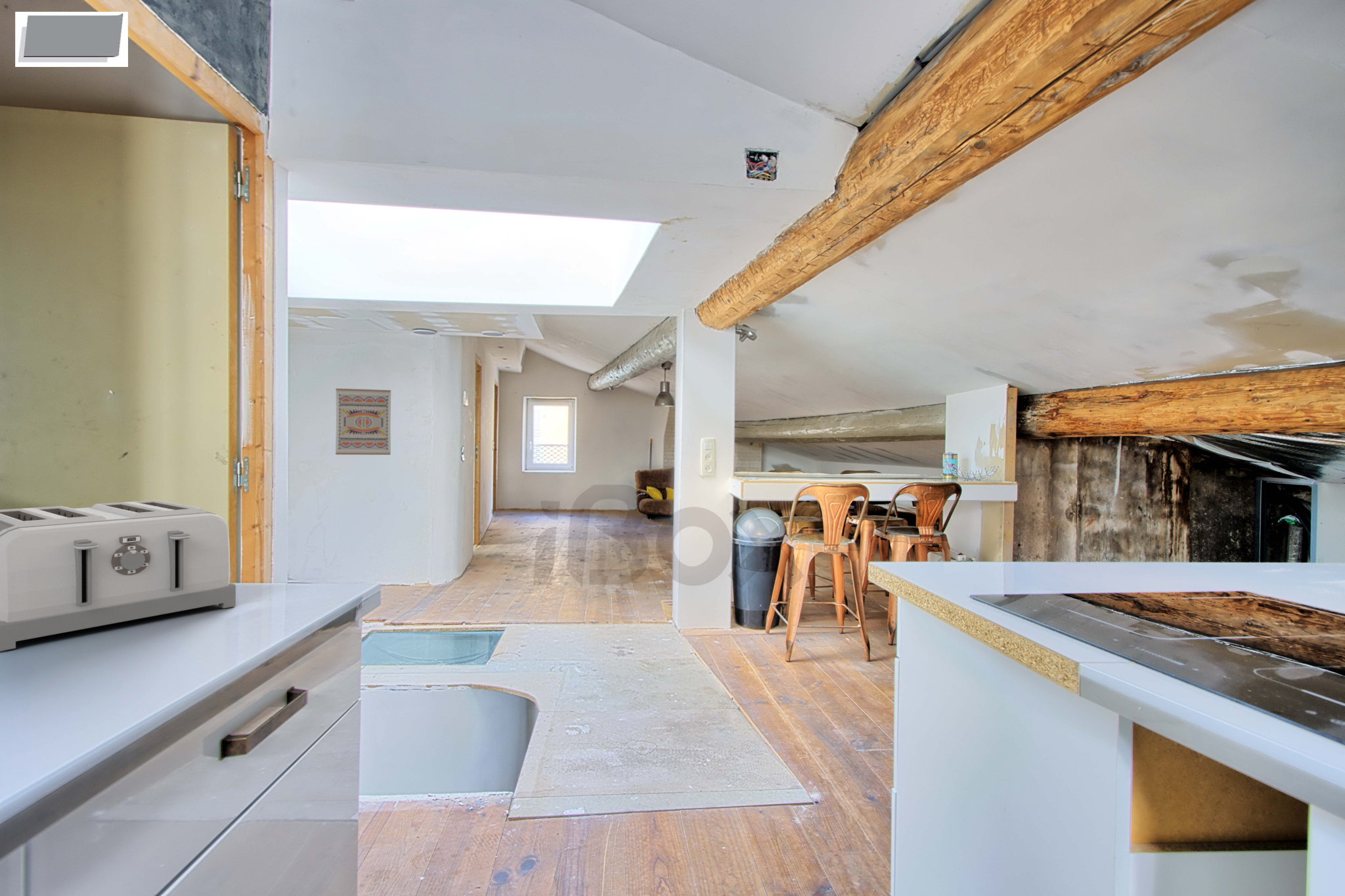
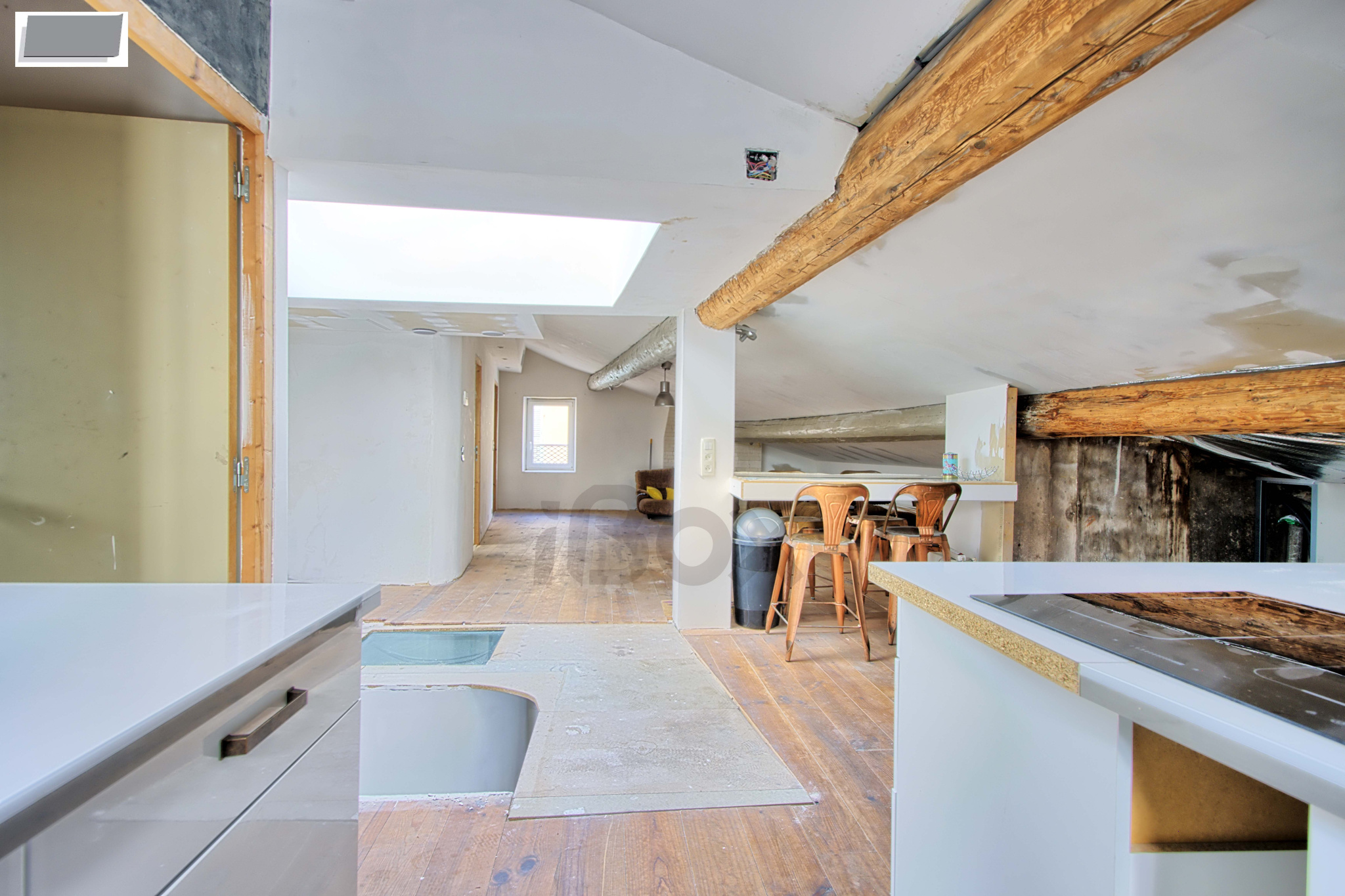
- wall art [335,388,391,456]
- toaster [0,500,236,652]
